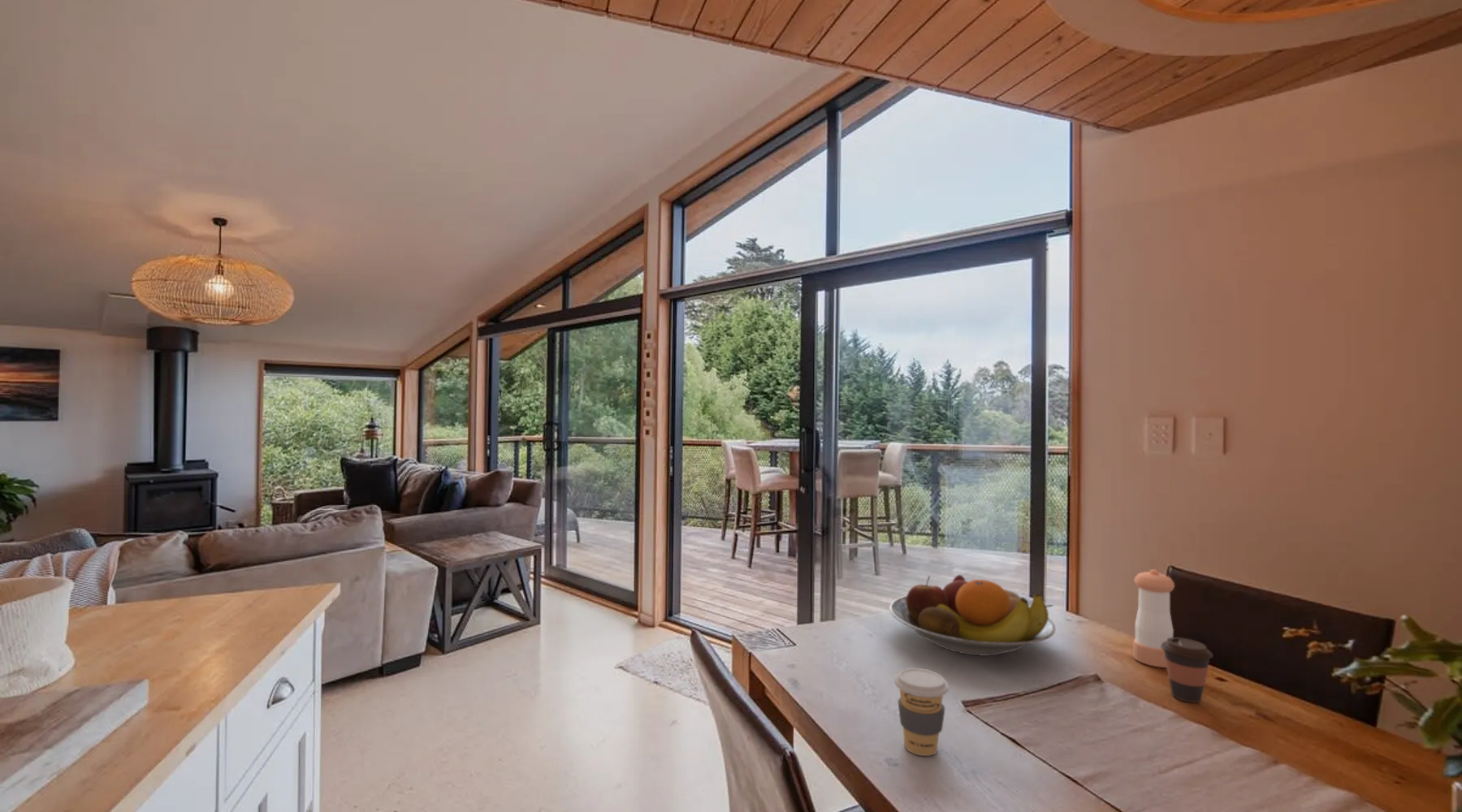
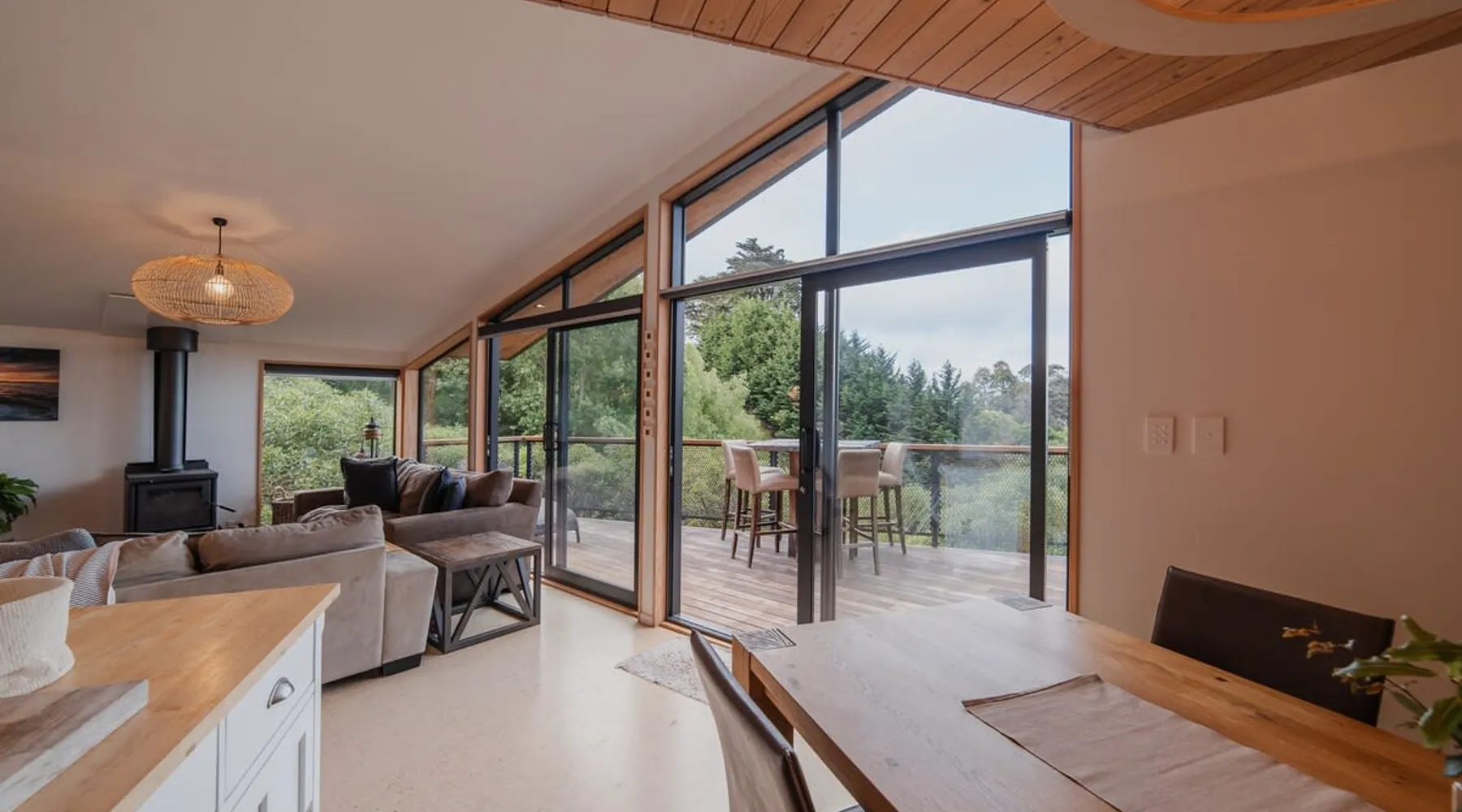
- fruit bowl [889,574,1056,657]
- coffee cup [893,667,949,757]
- coffee cup [1161,637,1214,703]
- pepper shaker [1132,568,1175,668]
